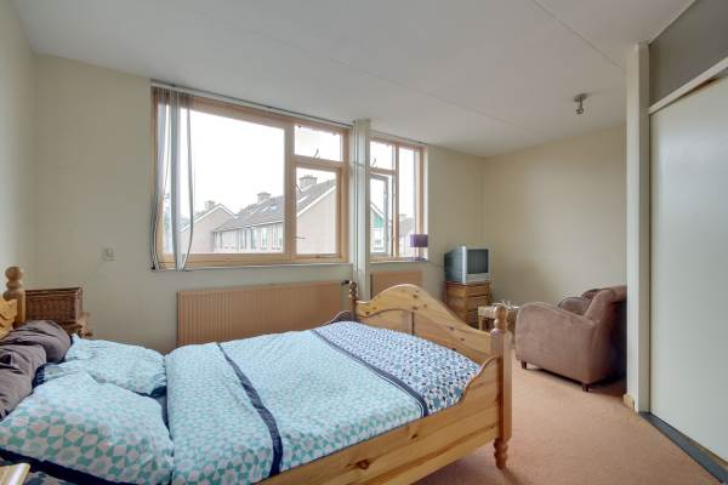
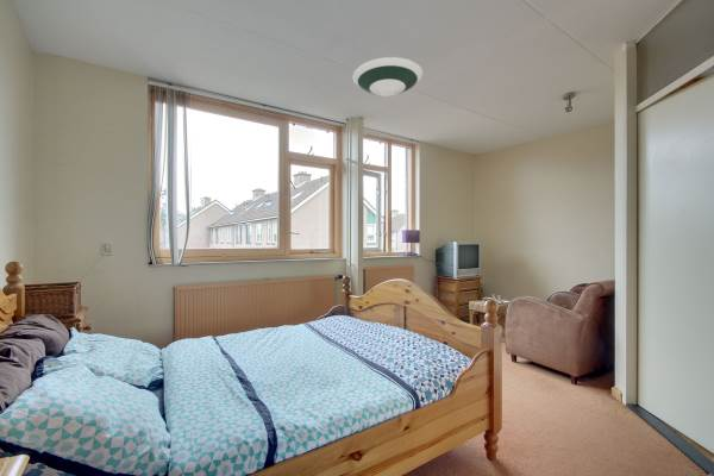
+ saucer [351,56,424,98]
